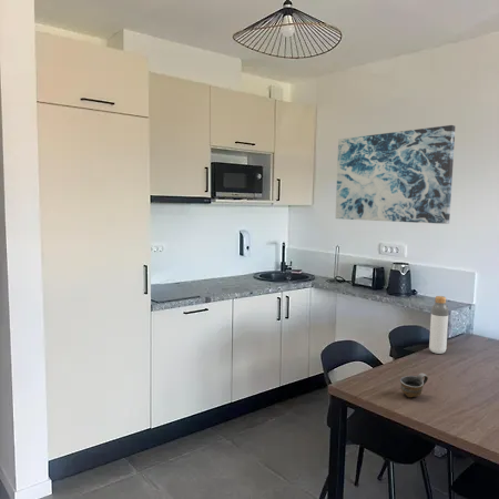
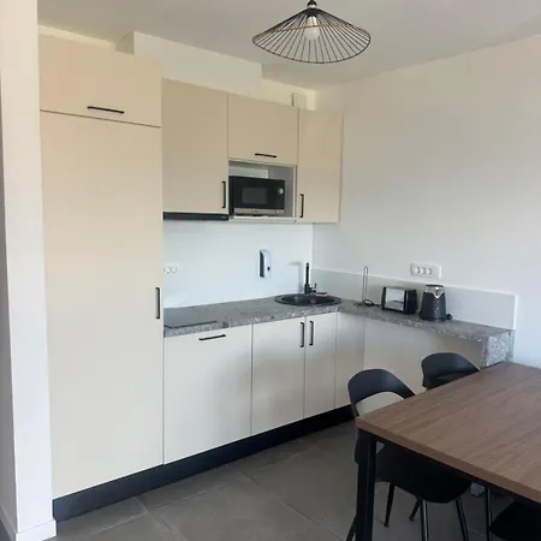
- bottle [428,295,449,355]
- wall art [335,124,456,225]
- cup [399,373,429,398]
